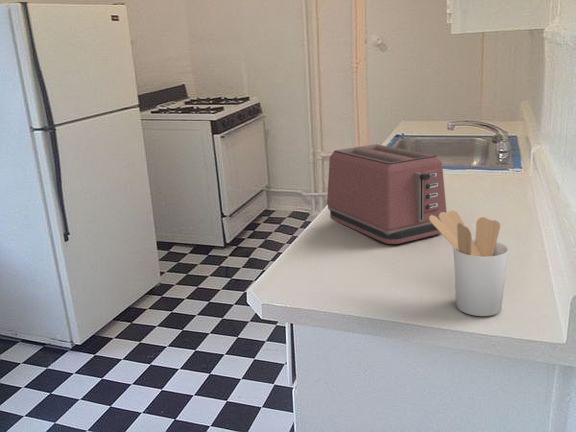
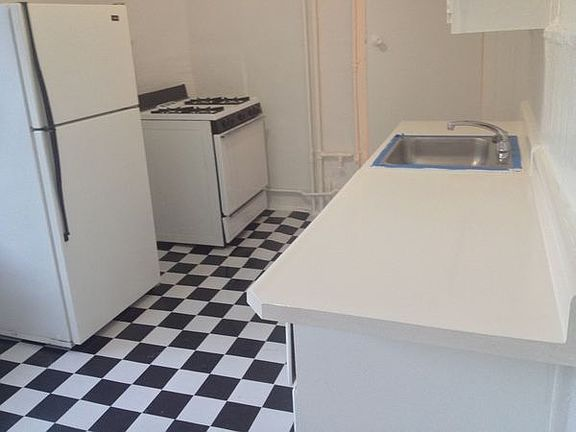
- utensil holder [429,210,510,317]
- toaster [326,143,448,245]
